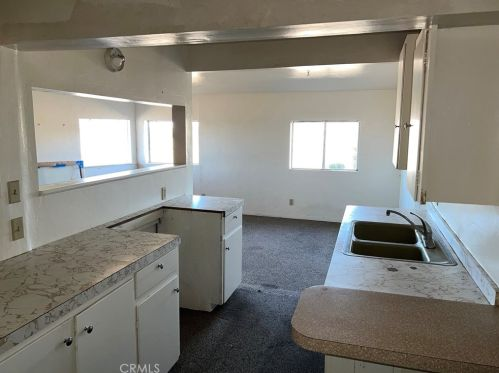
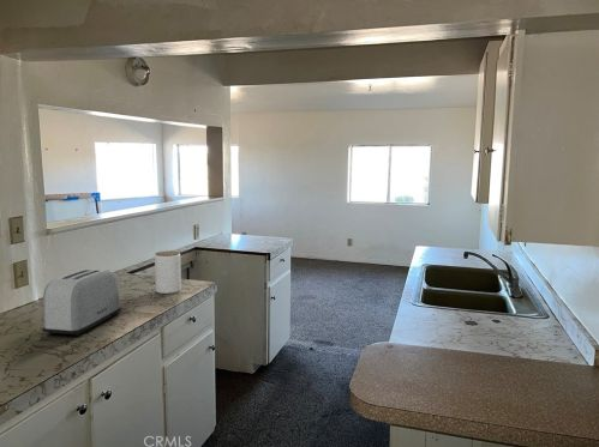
+ jar [154,249,182,295]
+ toaster [42,267,121,337]
